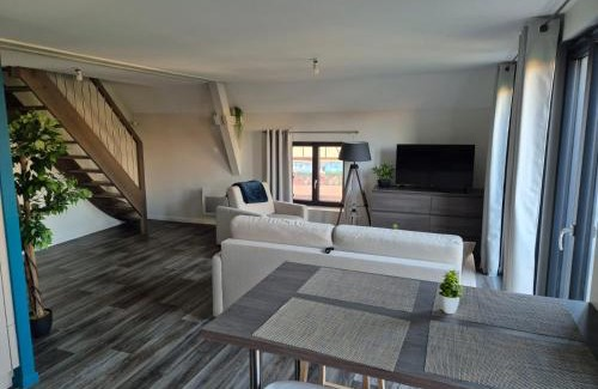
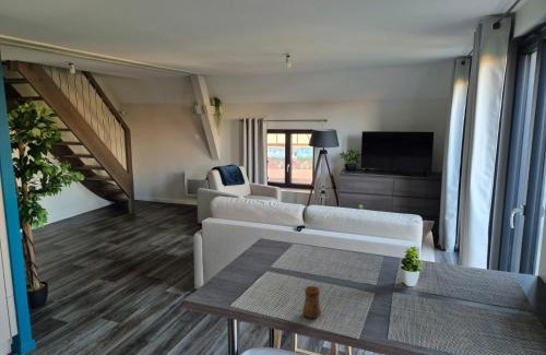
+ cup [301,285,322,319]
